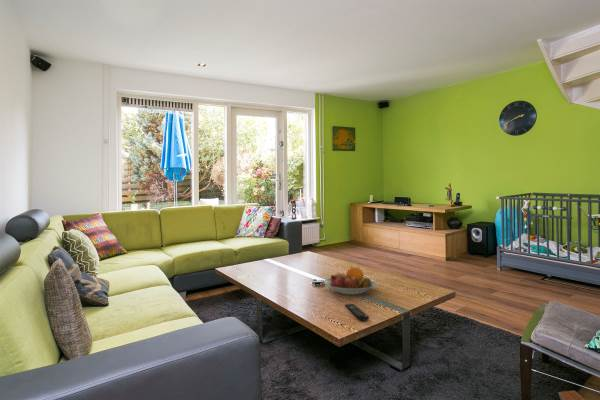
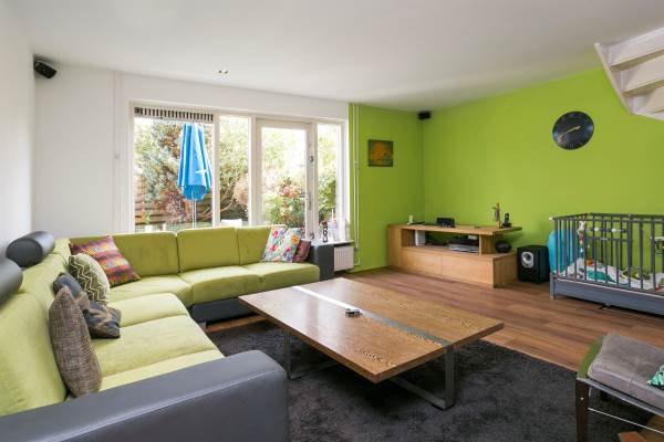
- remote control [344,303,370,321]
- fruit bowl [323,265,379,296]
